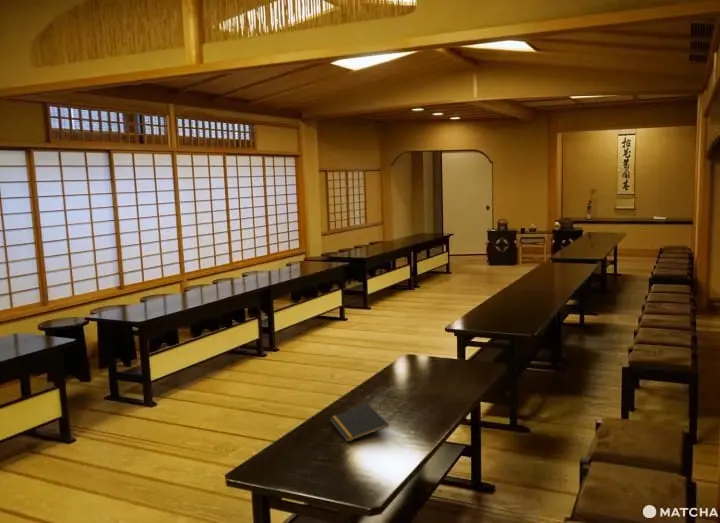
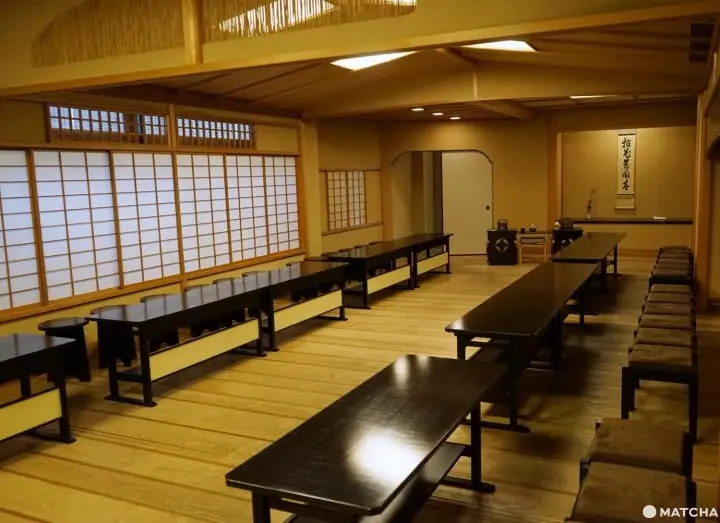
- notepad [329,403,390,443]
